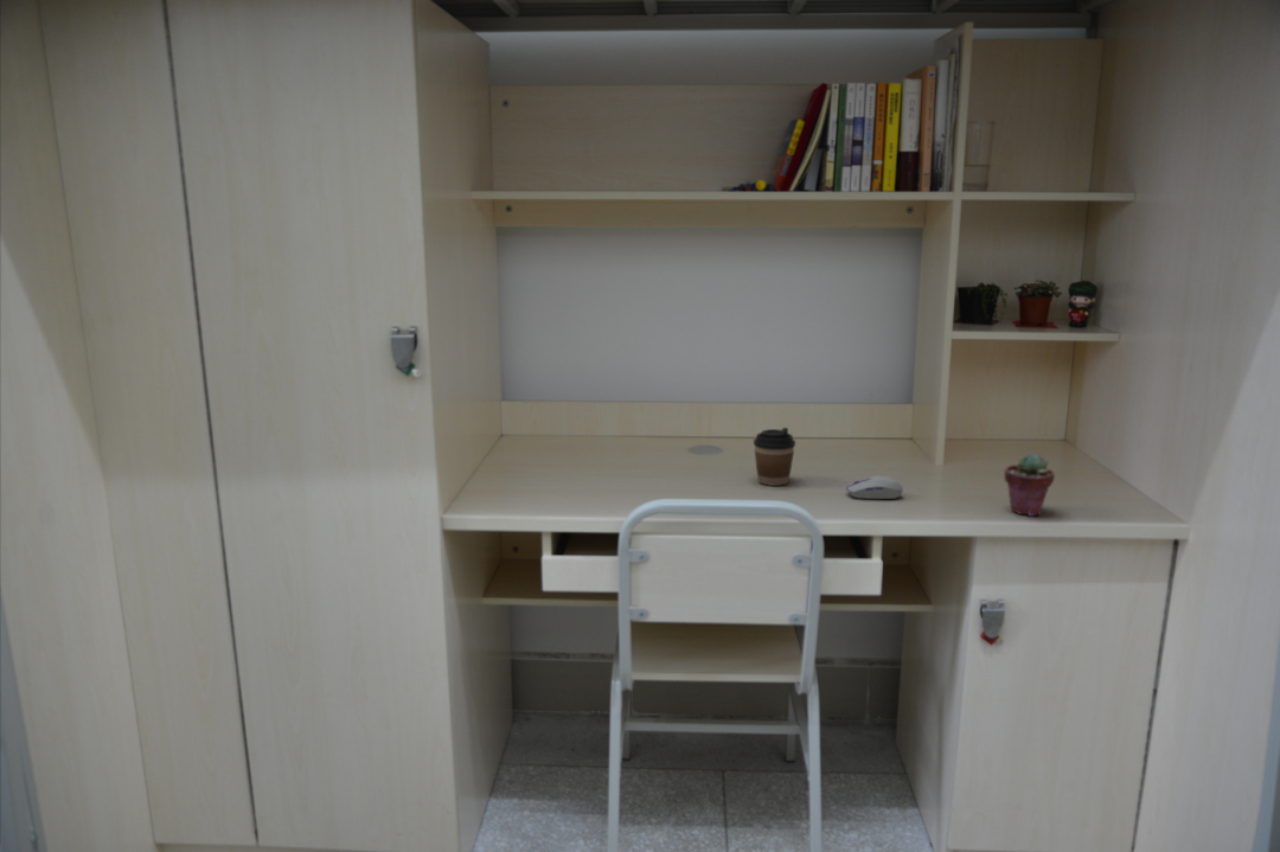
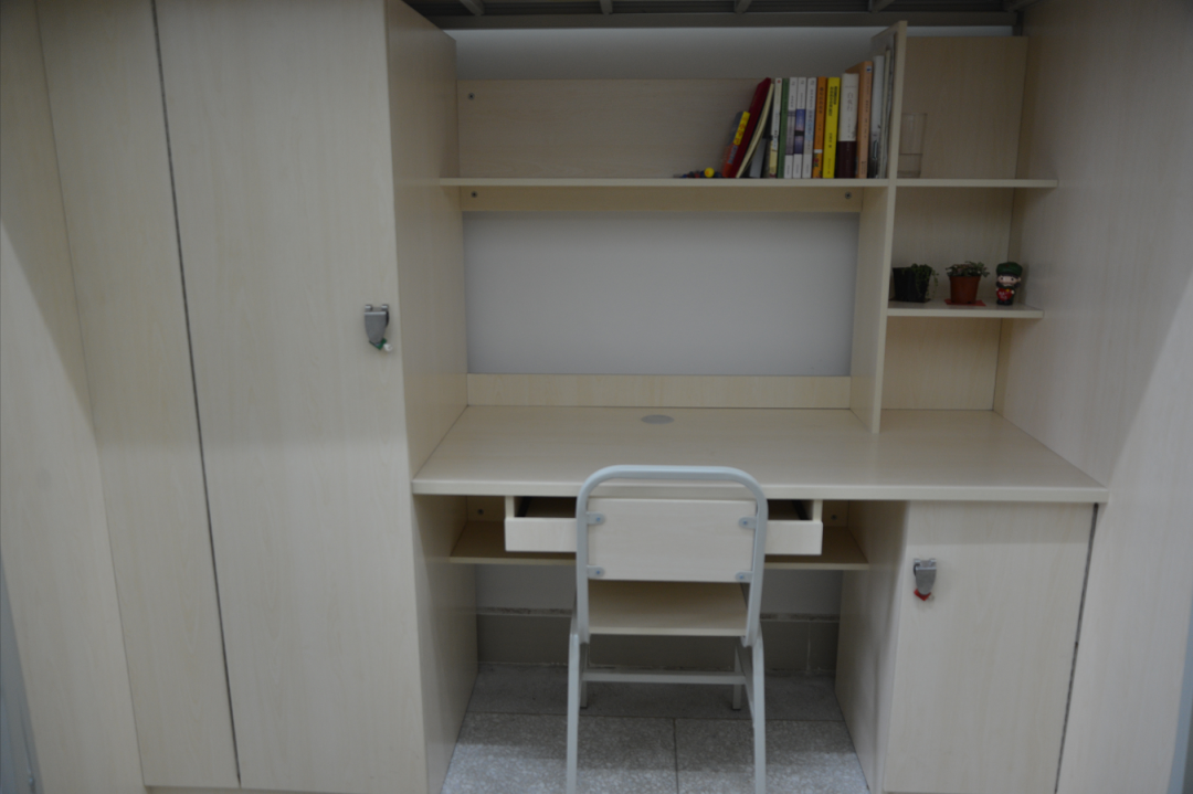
- coffee cup [753,427,796,487]
- potted succulent [1004,453,1056,517]
- computer mouse [845,475,904,500]
